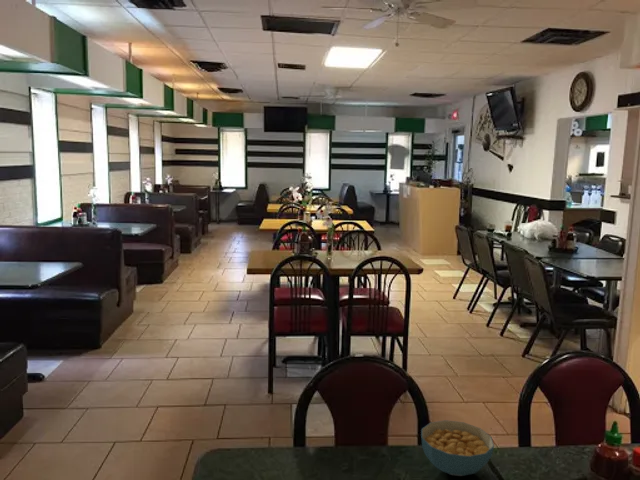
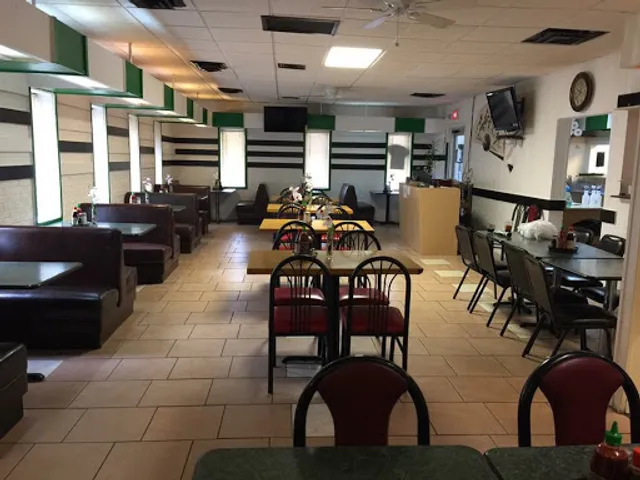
- cereal bowl [420,419,495,477]
